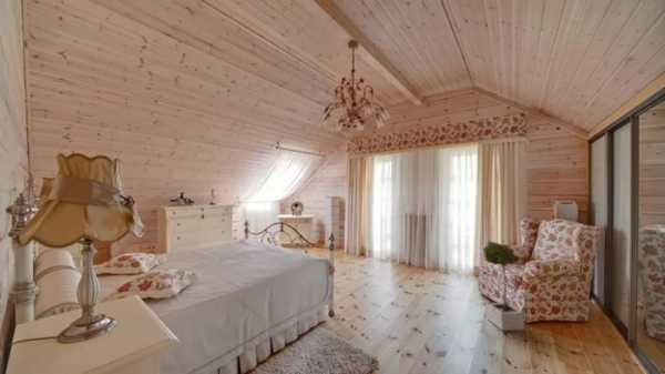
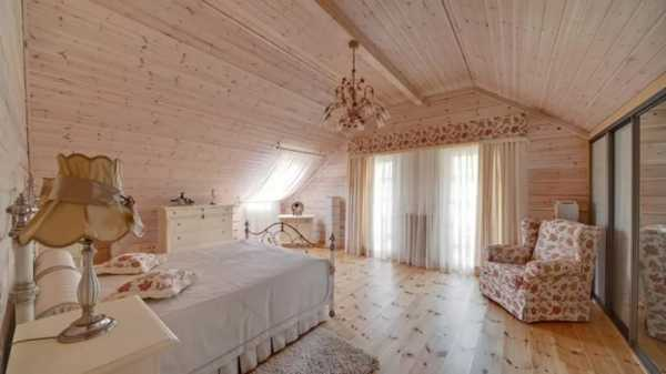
- potted tree [482,240,525,332]
